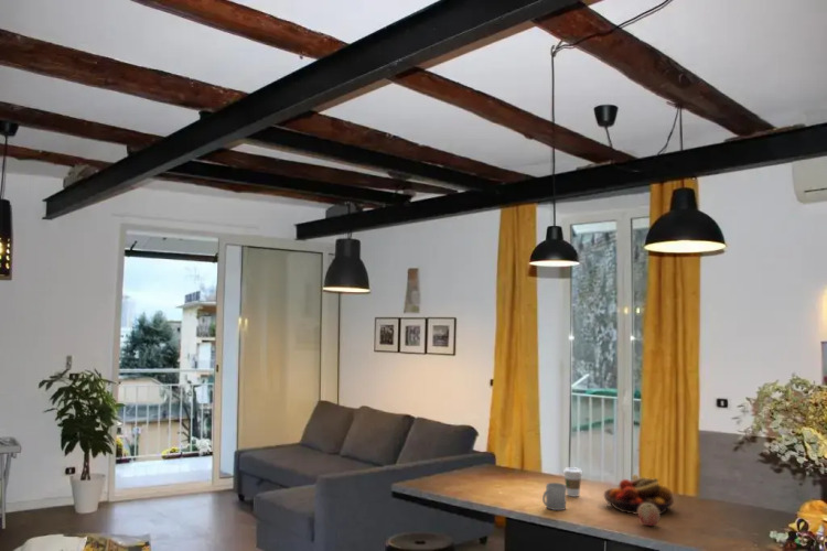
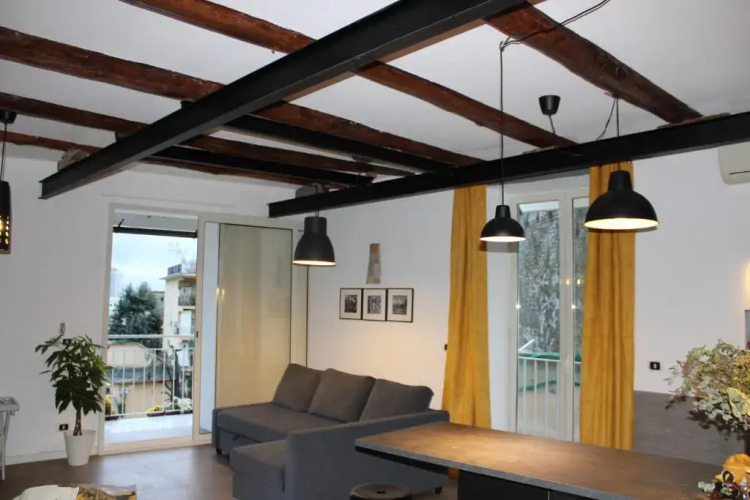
- mug [541,482,567,511]
- fruit [637,504,660,527]
- coffee cup [562,466,583,498]
- fruit bowl [603,473,675,516]
